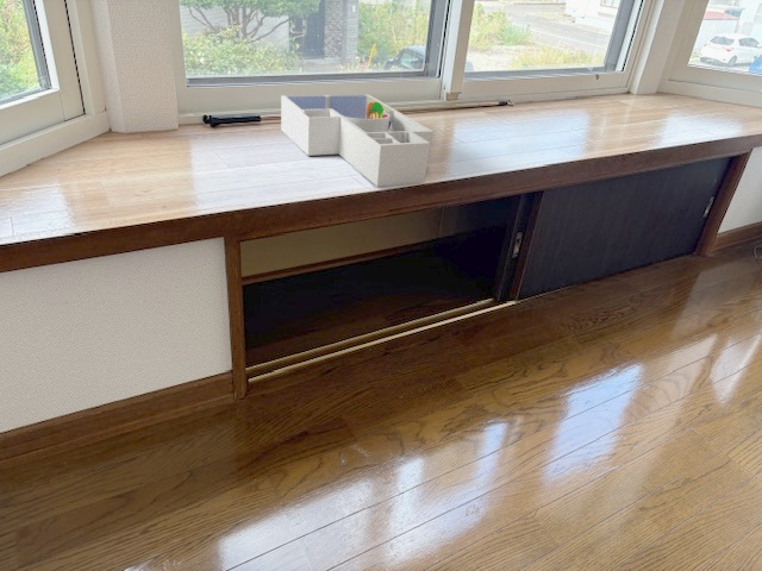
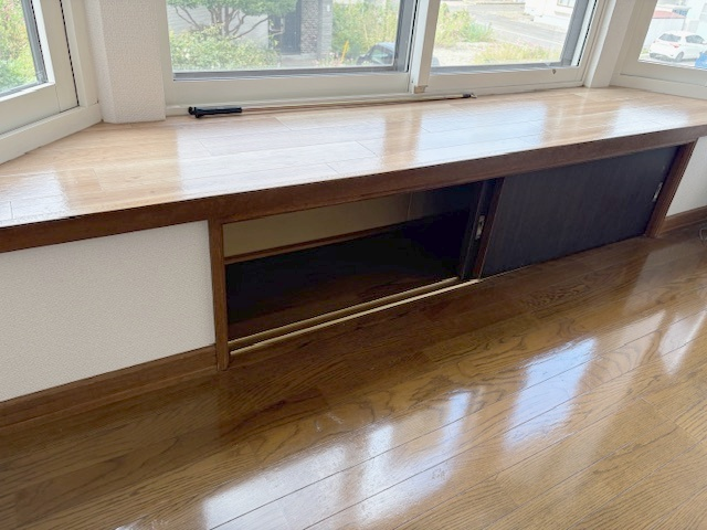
- desk organizer [280,94,433,188]
